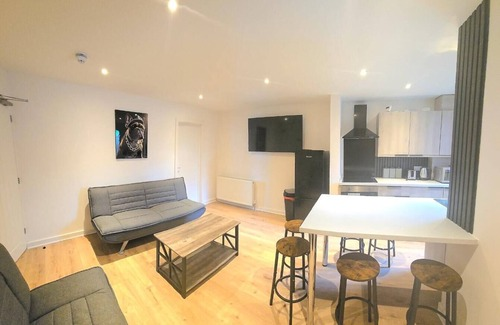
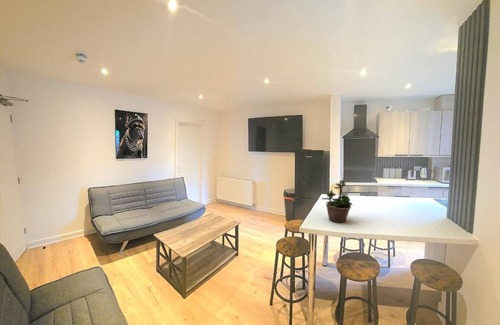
+ potted plant [321,179,353,224]
